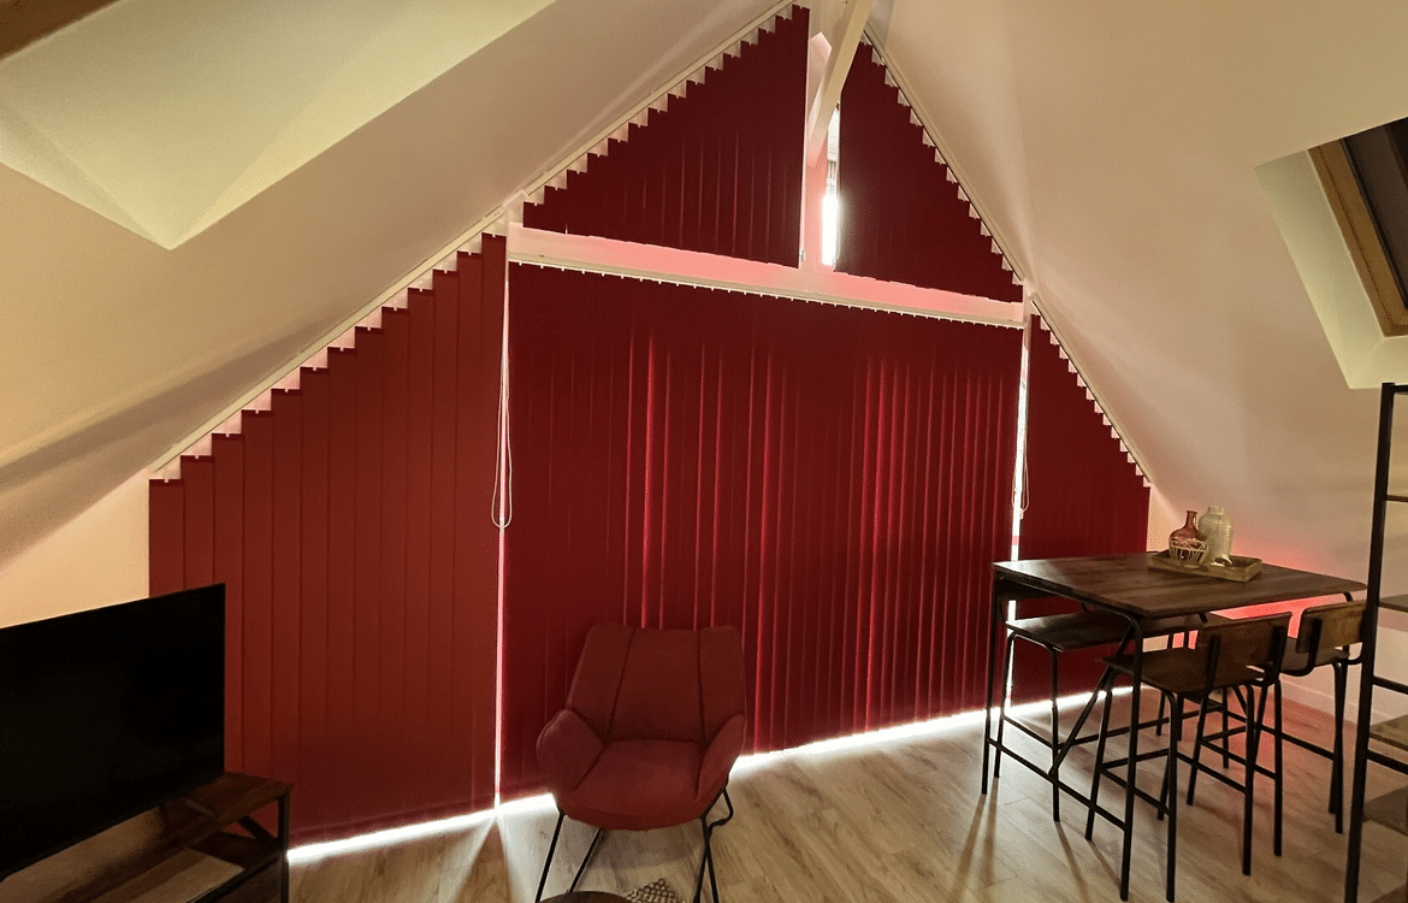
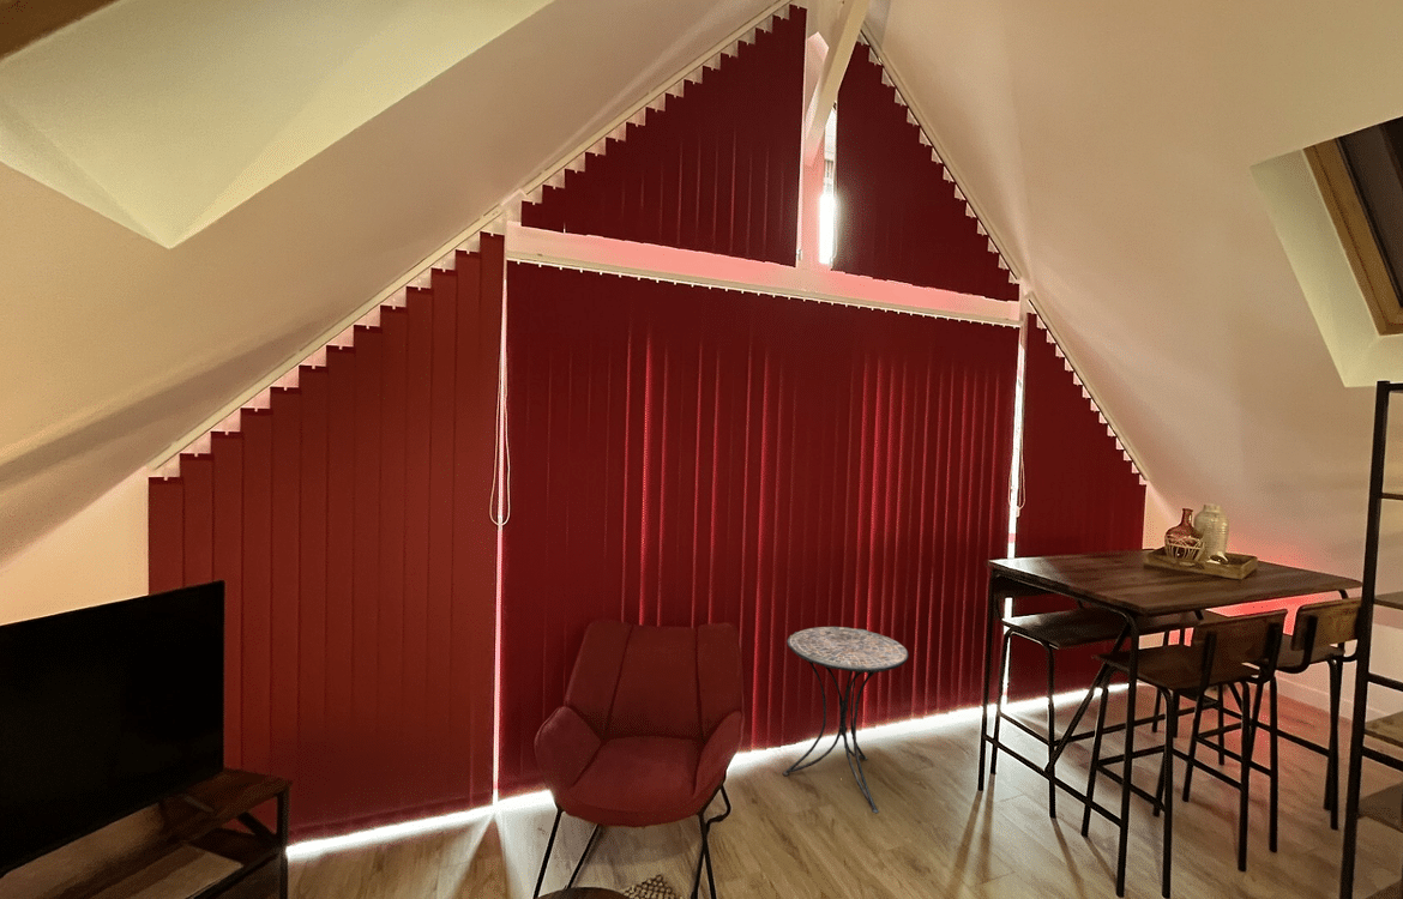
+ side table [782,626,910,814]
